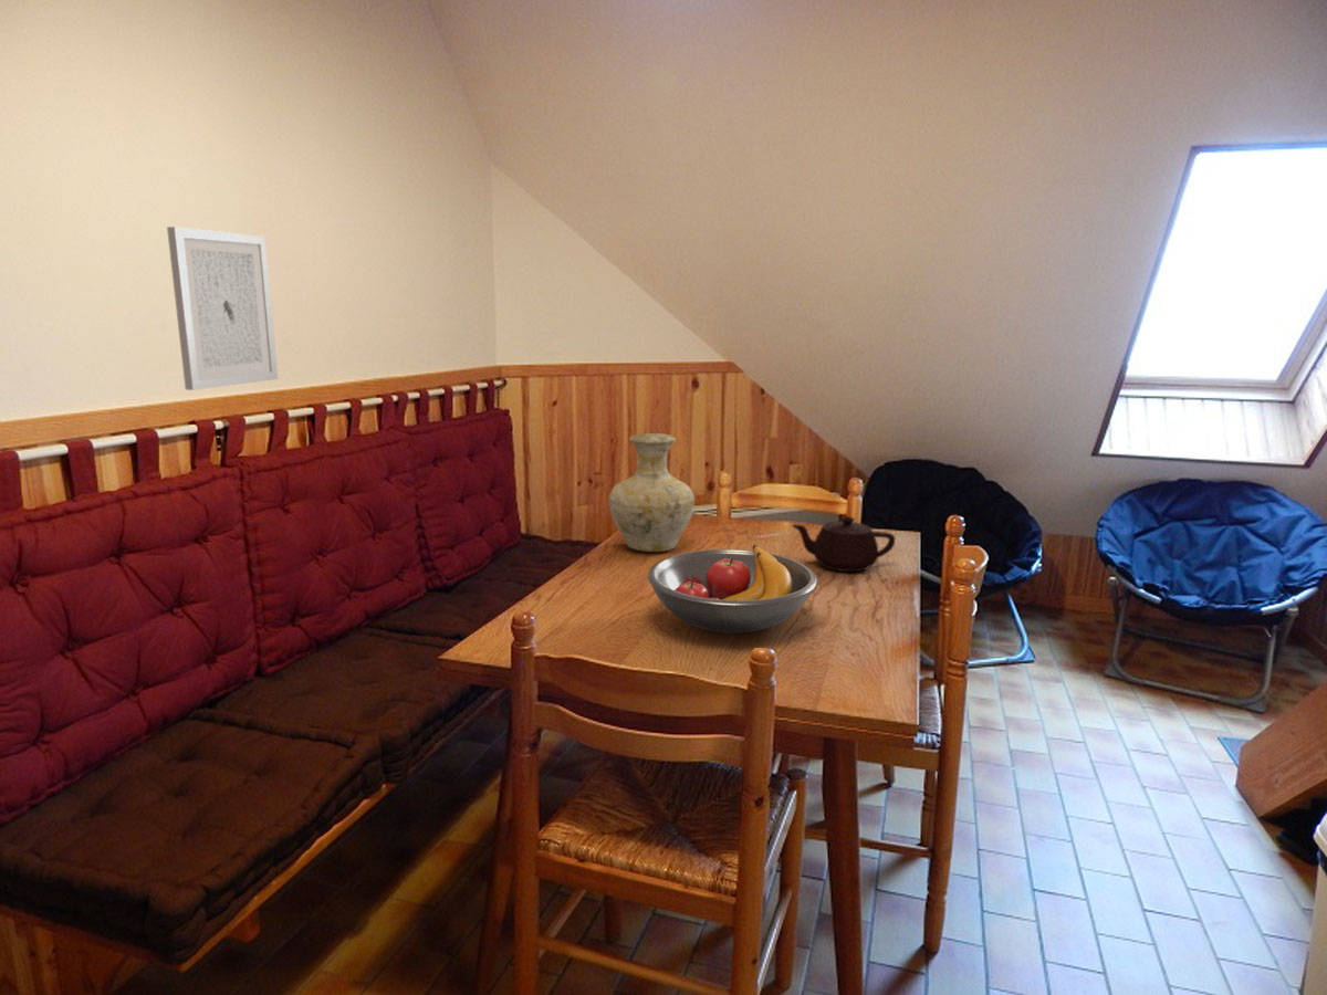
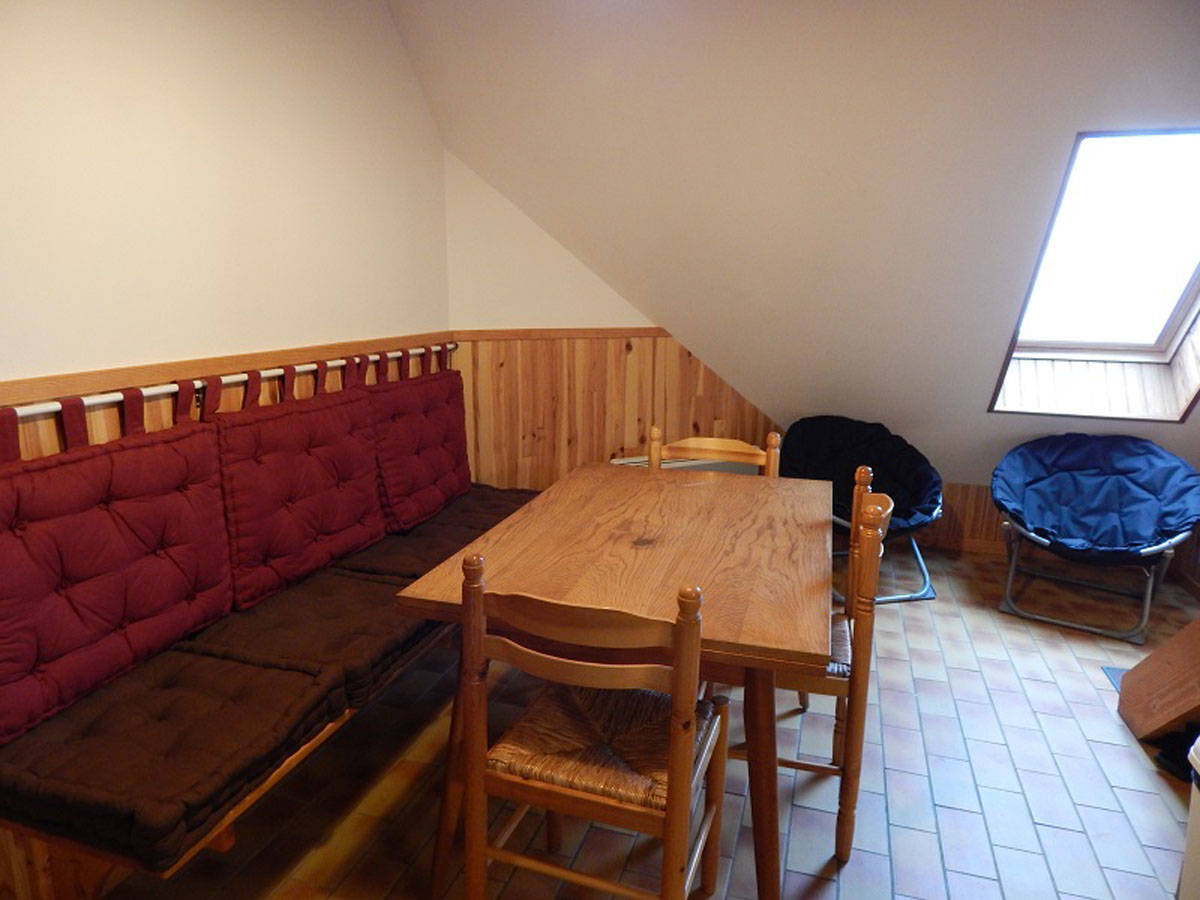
- fruit bowl [647,543,818,635]
- teapot [792,515,896,573]
- vase [607,432,696,553]
- wall art [166,226,279,391]
